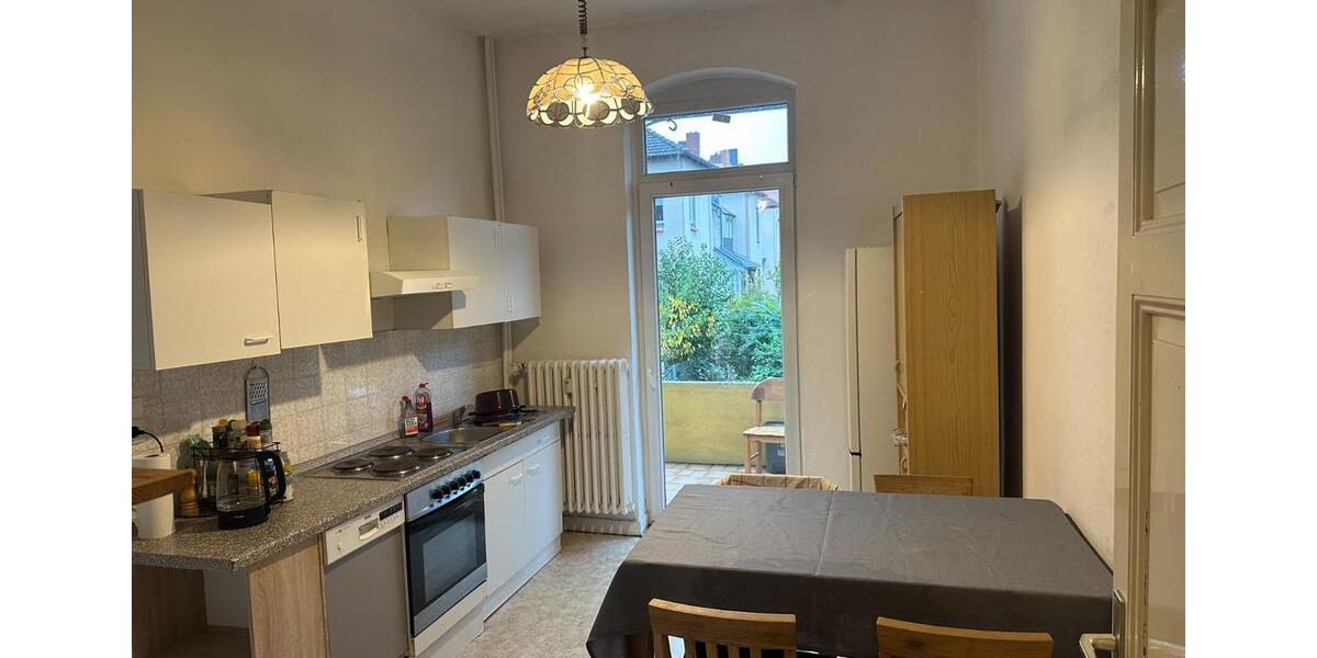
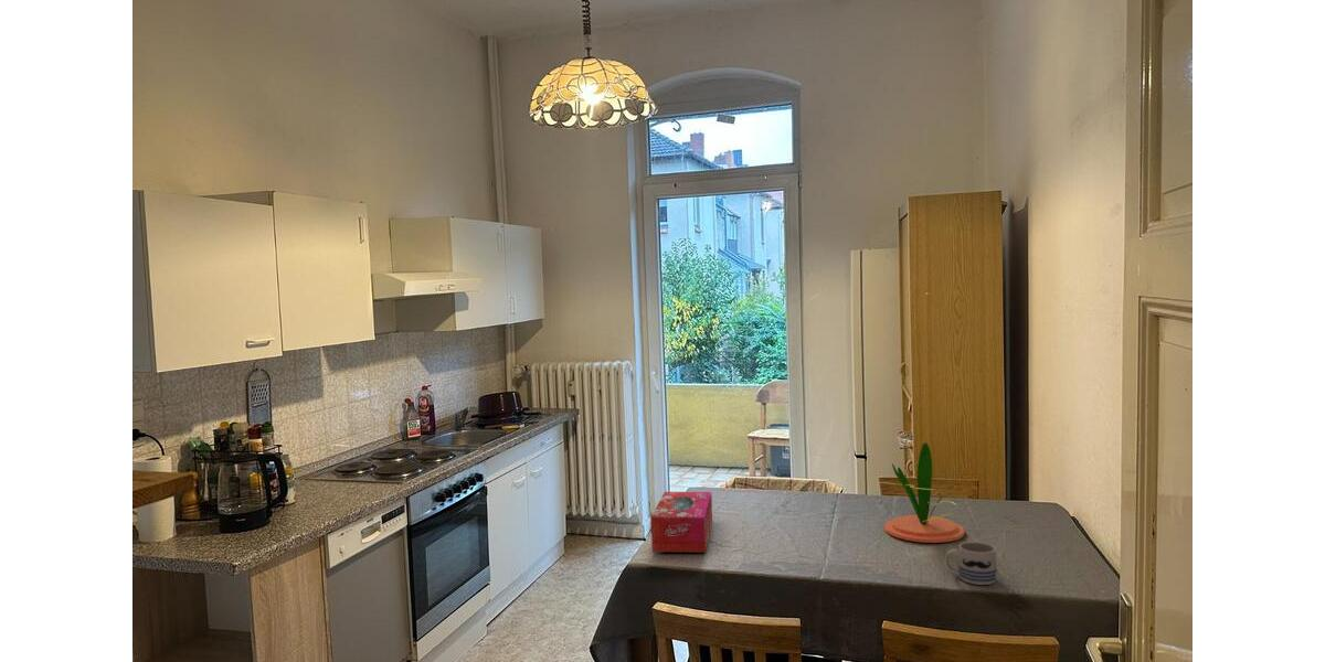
+ tissue box [650,491,713,554]
+ plant [878,442,965,544]
+ mug [944,541,998,586]
